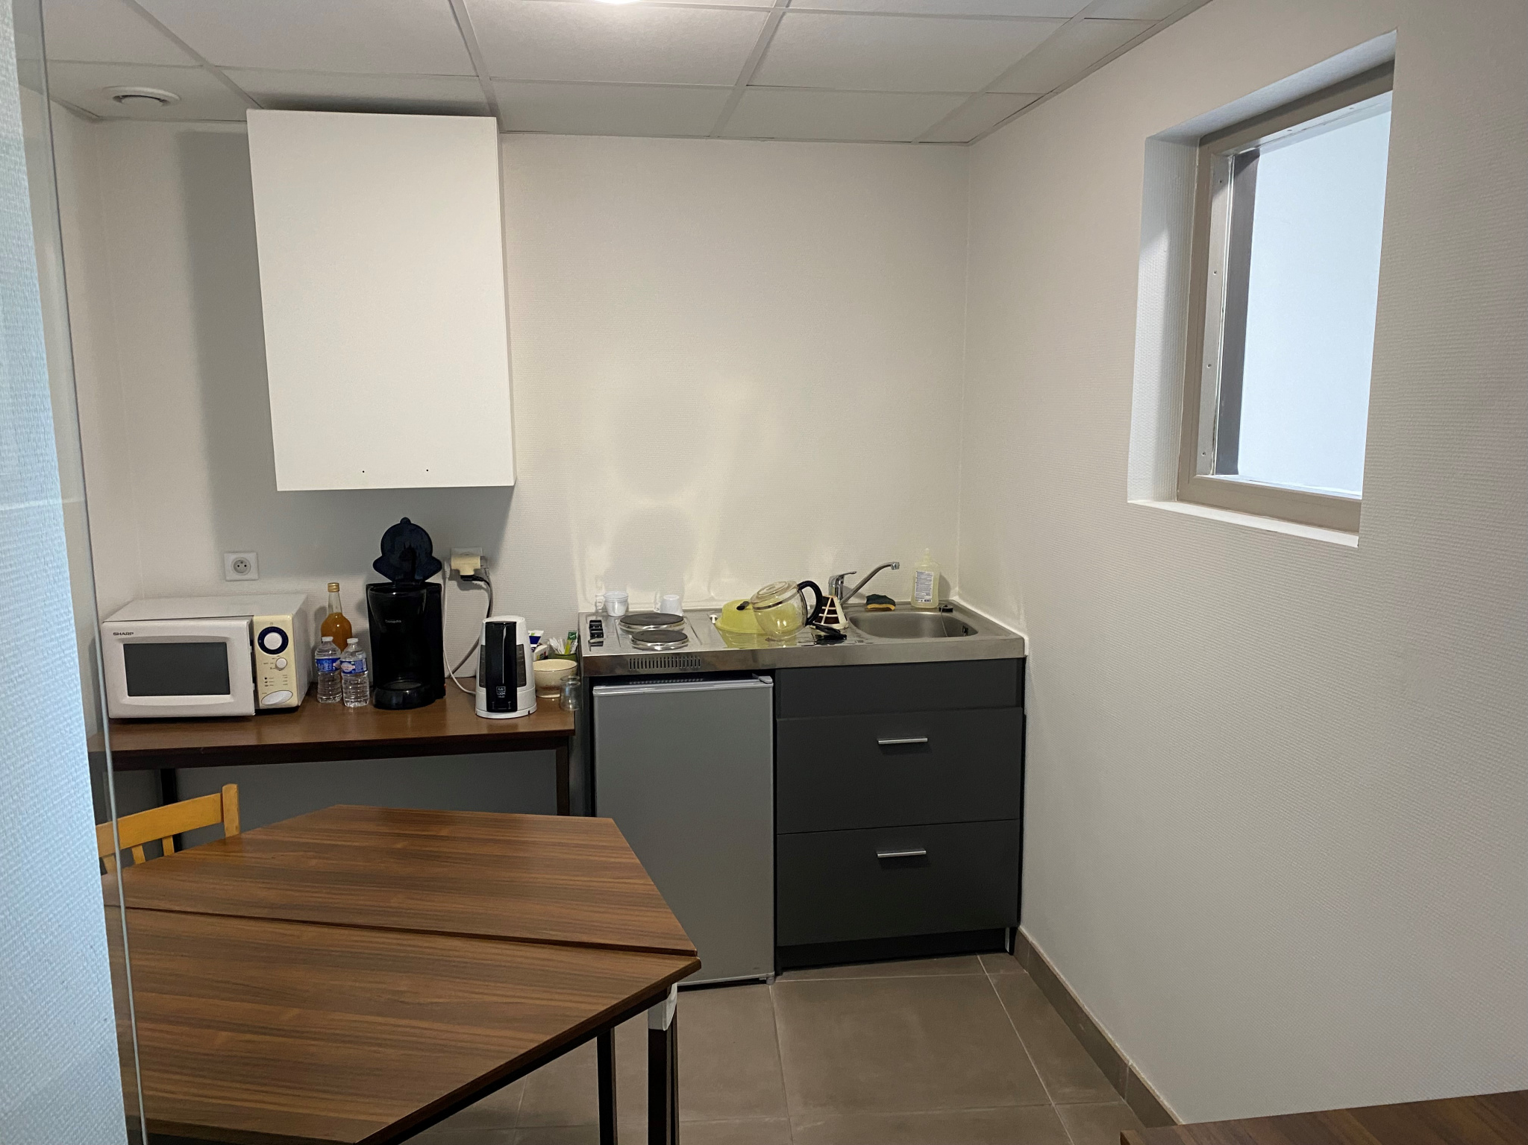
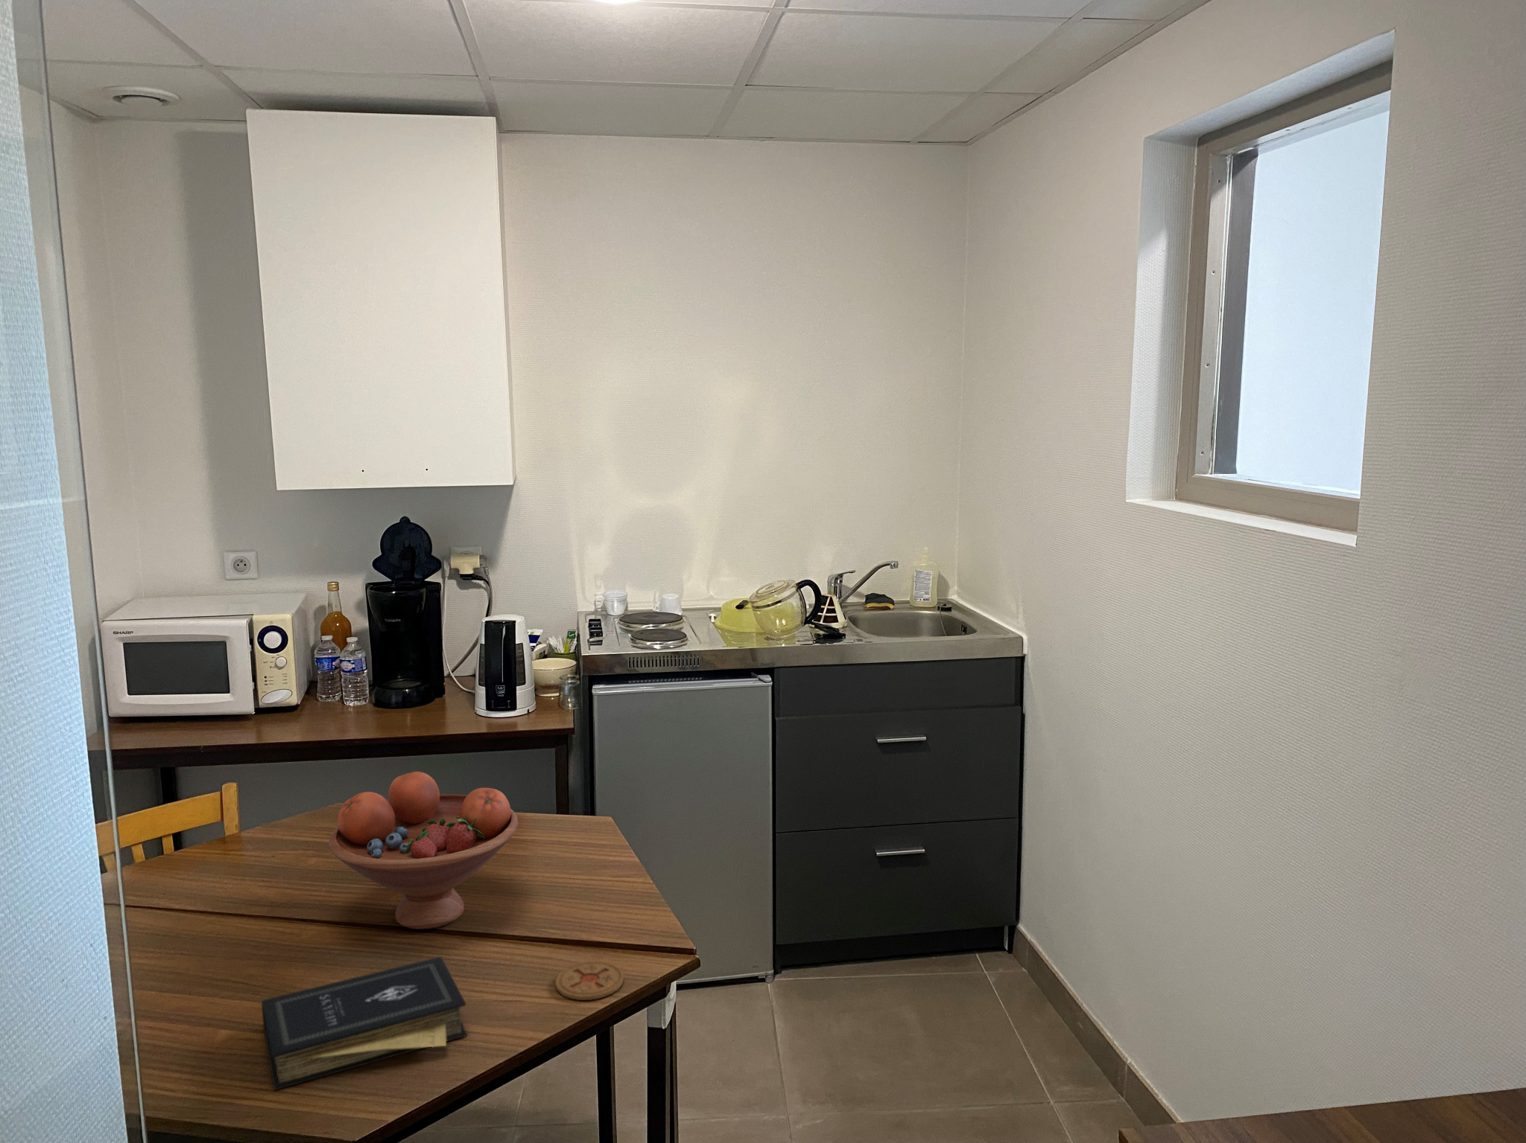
+ book [261,956,467,1091]
+ coaster [554,961,625,1001]
+ fruit bowl [328,771,519,930]
